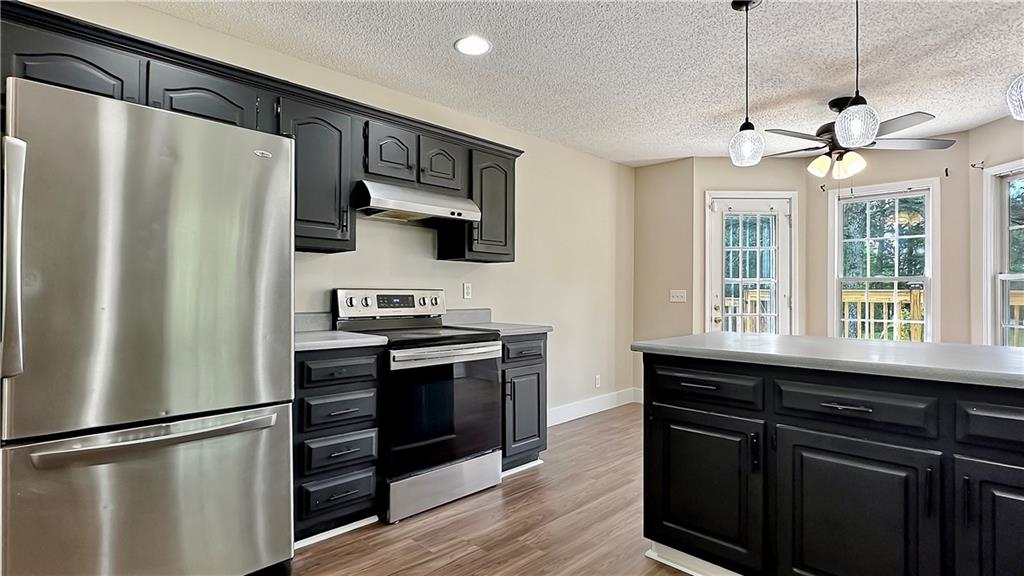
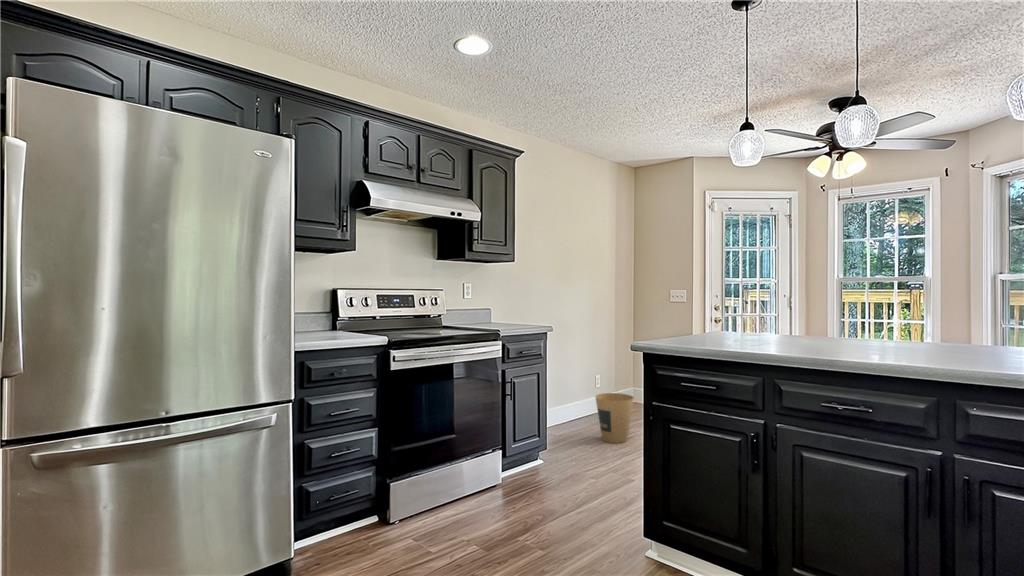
+ trash can [594,392,635,444]
